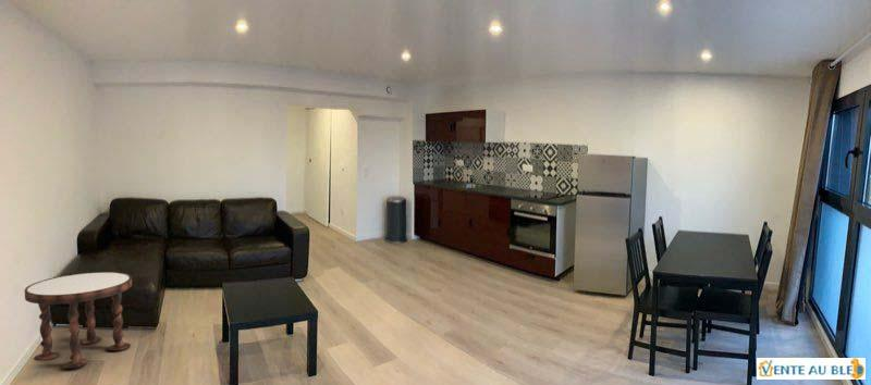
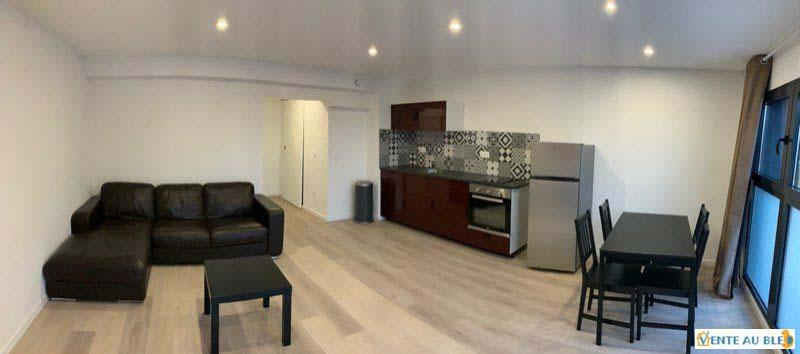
- side table [24,271,133,370]
